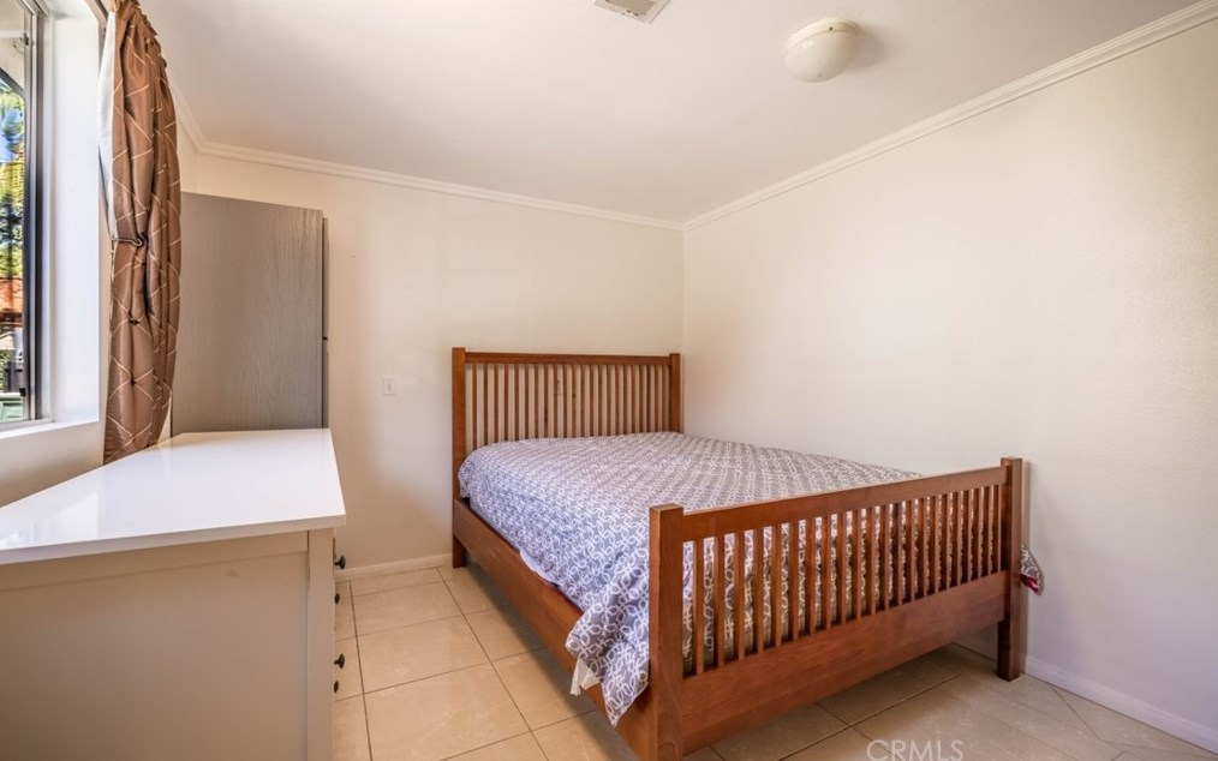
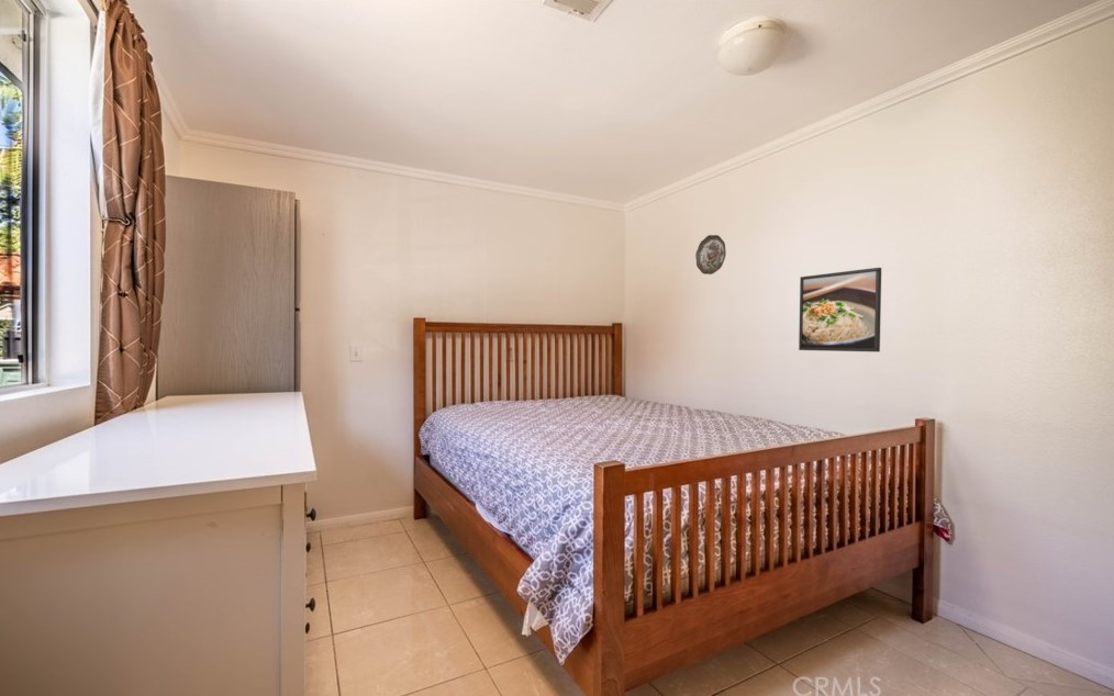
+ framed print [798,267,882,353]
+ decorative plate [694,234,727,276]
